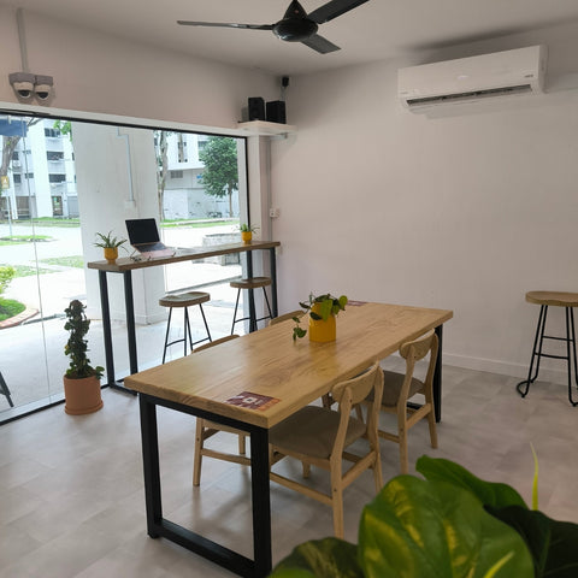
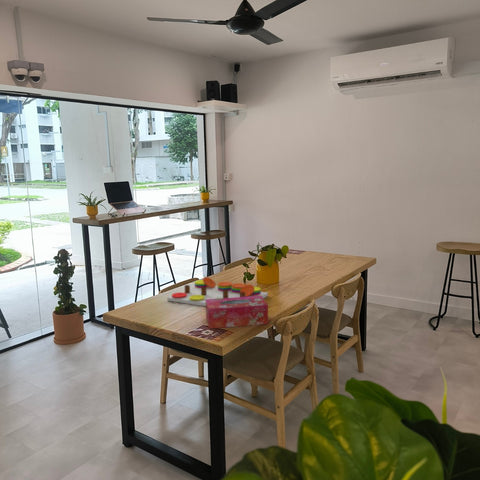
+ tissue box [205,296,269,330]
+ board game [166,276,269,307]
